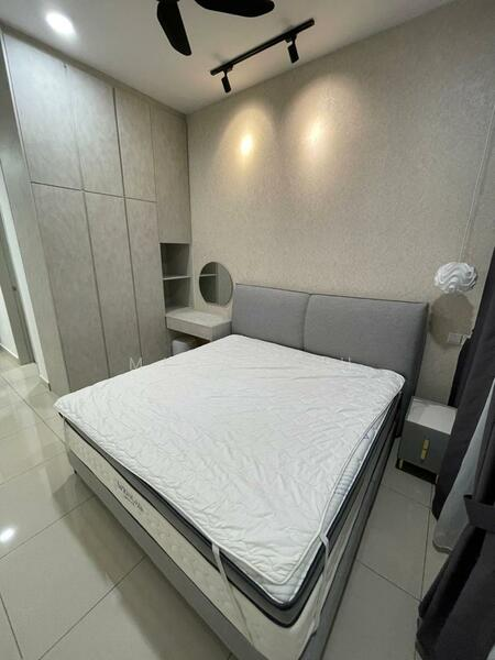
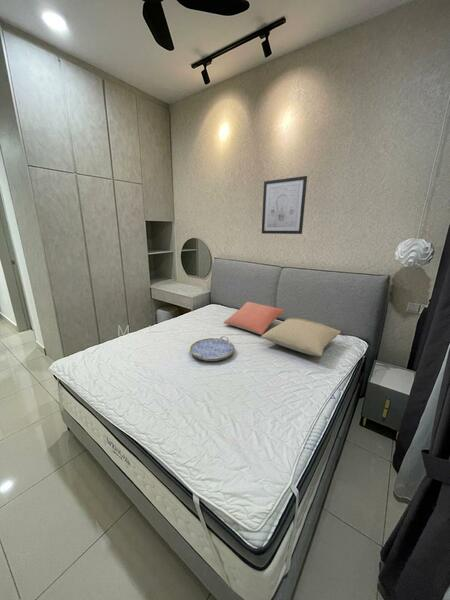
+ serving tray [189,335,236,362]
+ pillow [223,301,285,336]
+ wall art [261,175,308,235]
+ pillow [260,317,342,357]
